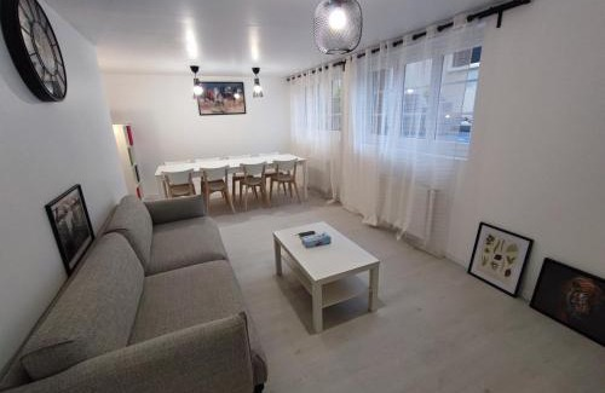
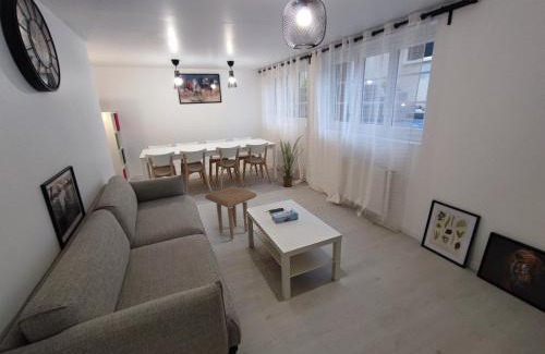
+ side table [204,185,258,242]
+ house plant [279,135,304,188]
